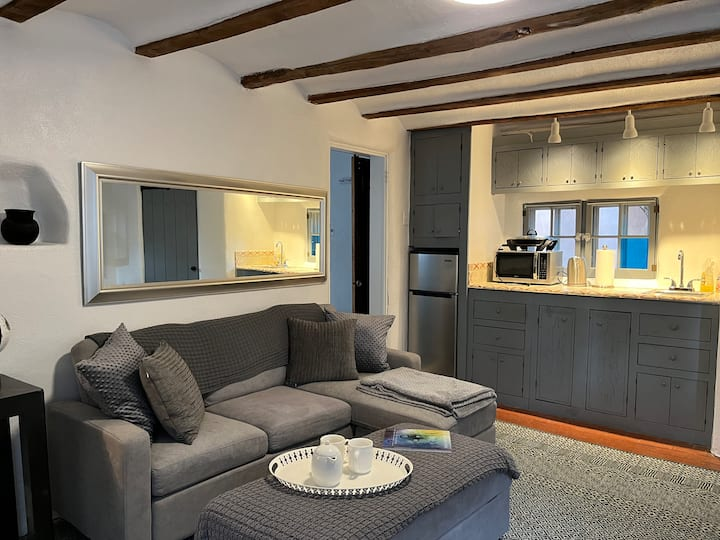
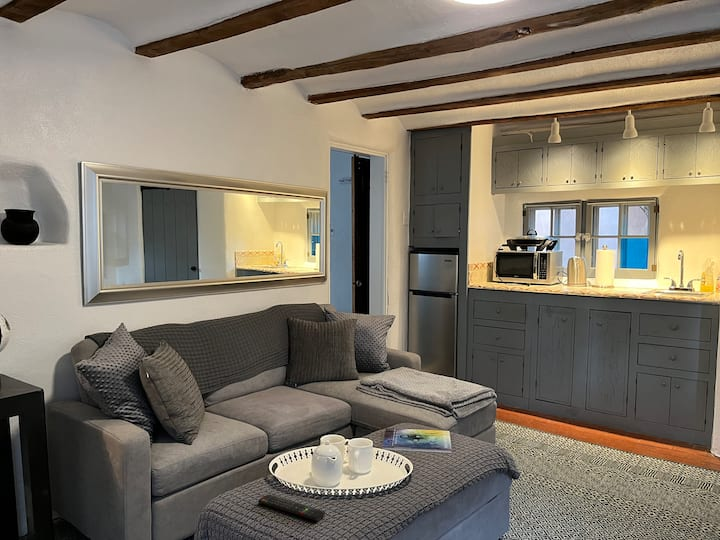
+ remote control [258,494,326,522]
